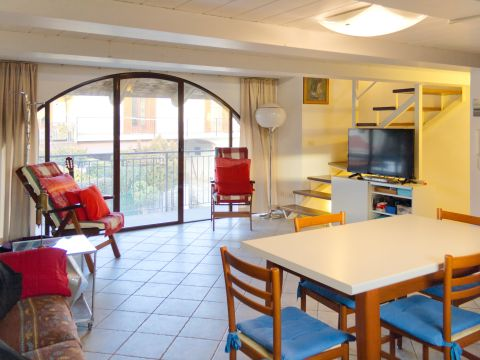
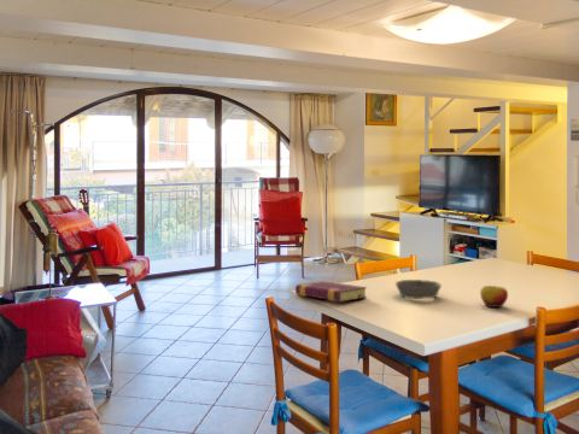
+ book [294,280,368,303]
+ bowl [394,278,443,300]
+ apple [479,285,509,309]
